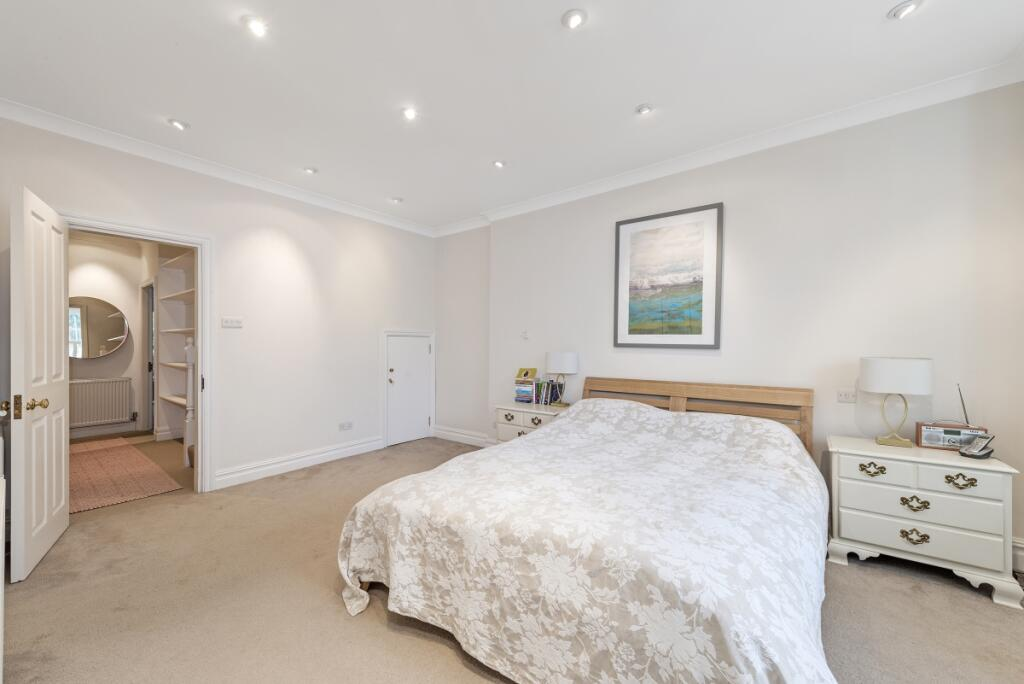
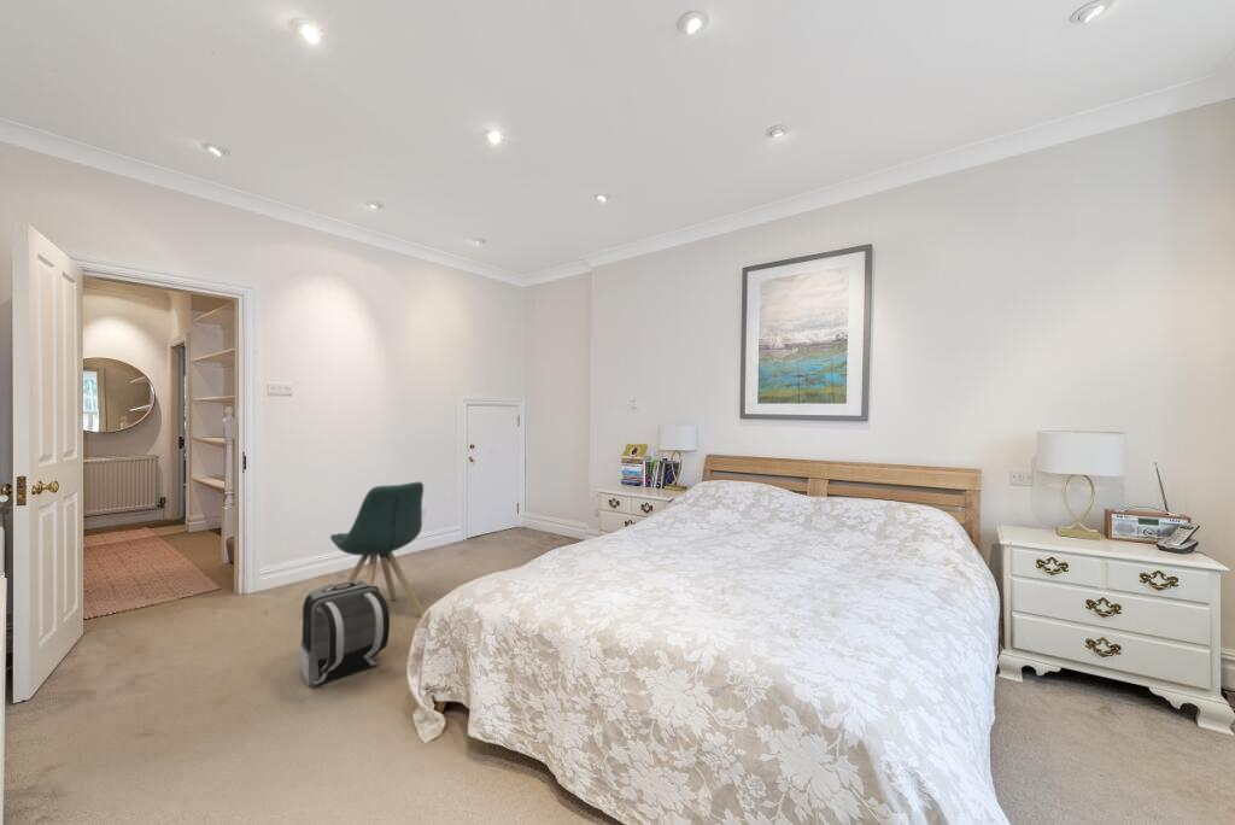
+ backpack [298,579,391,689]
+ chair [329,481,426,619]
